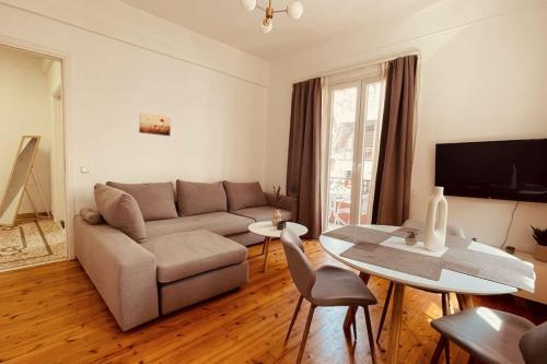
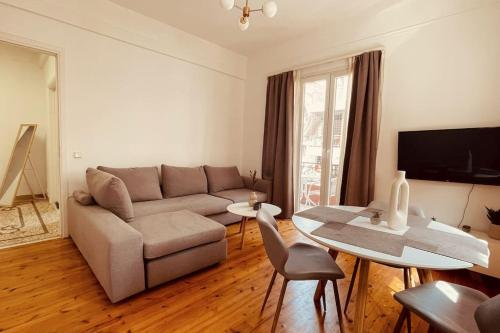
- wall art [138,111,172,137]
